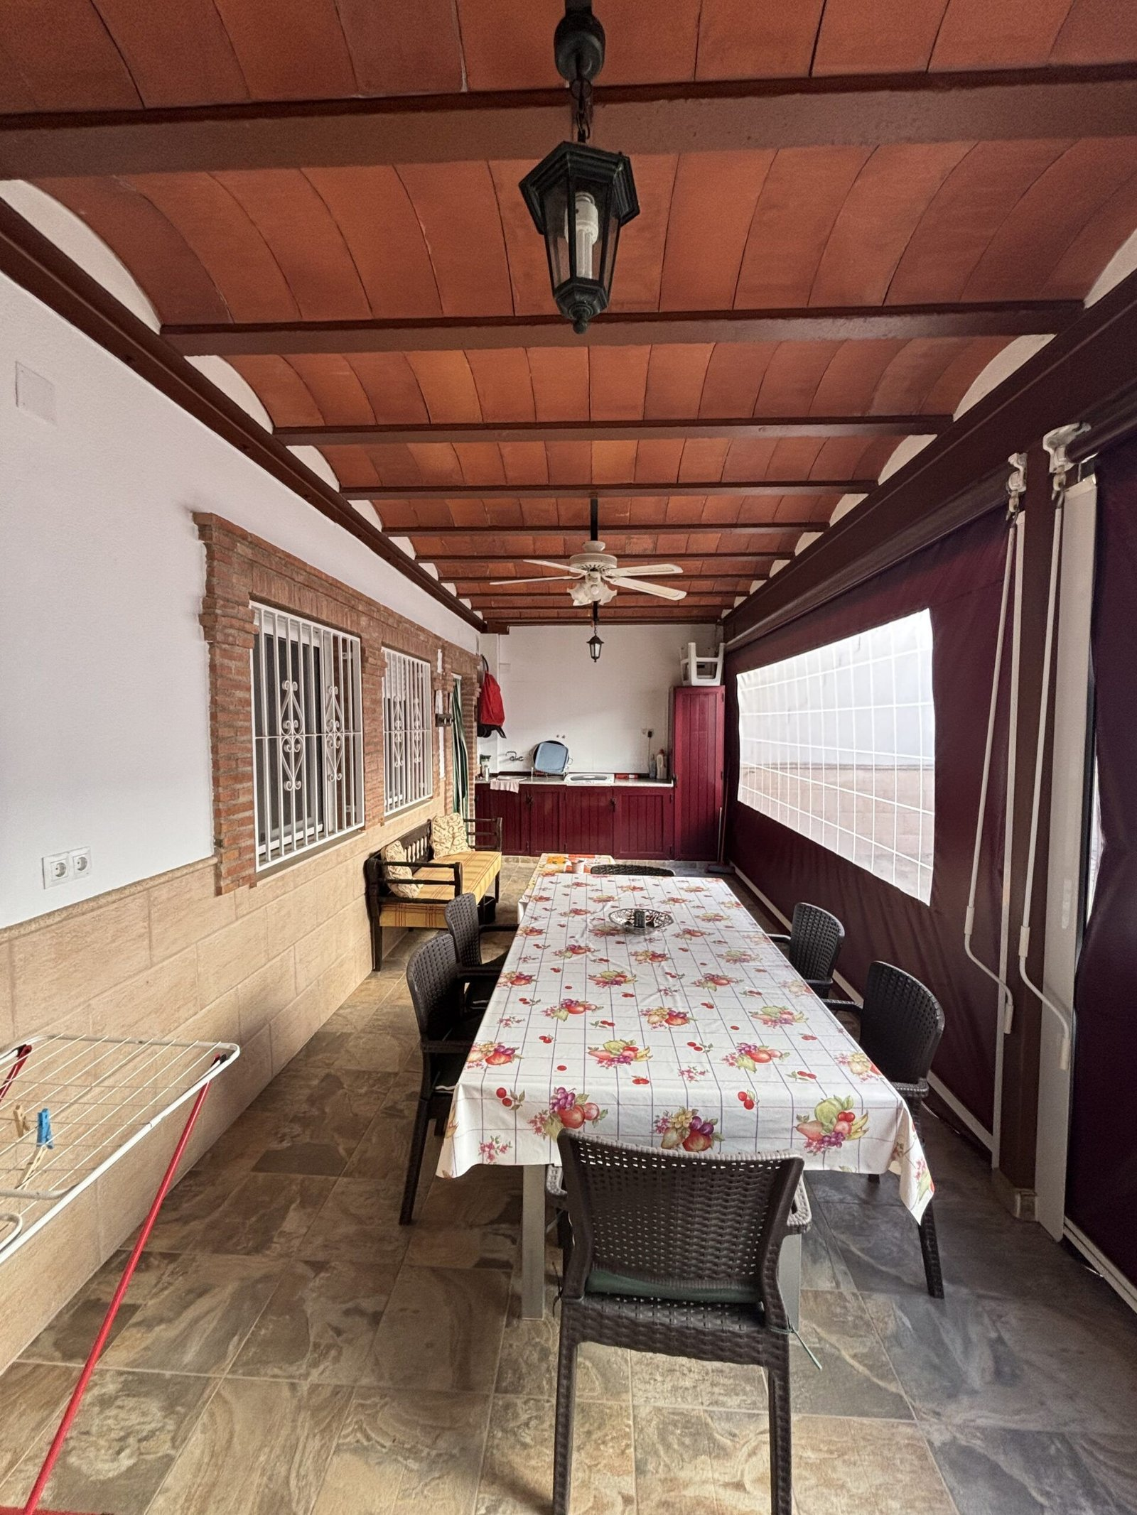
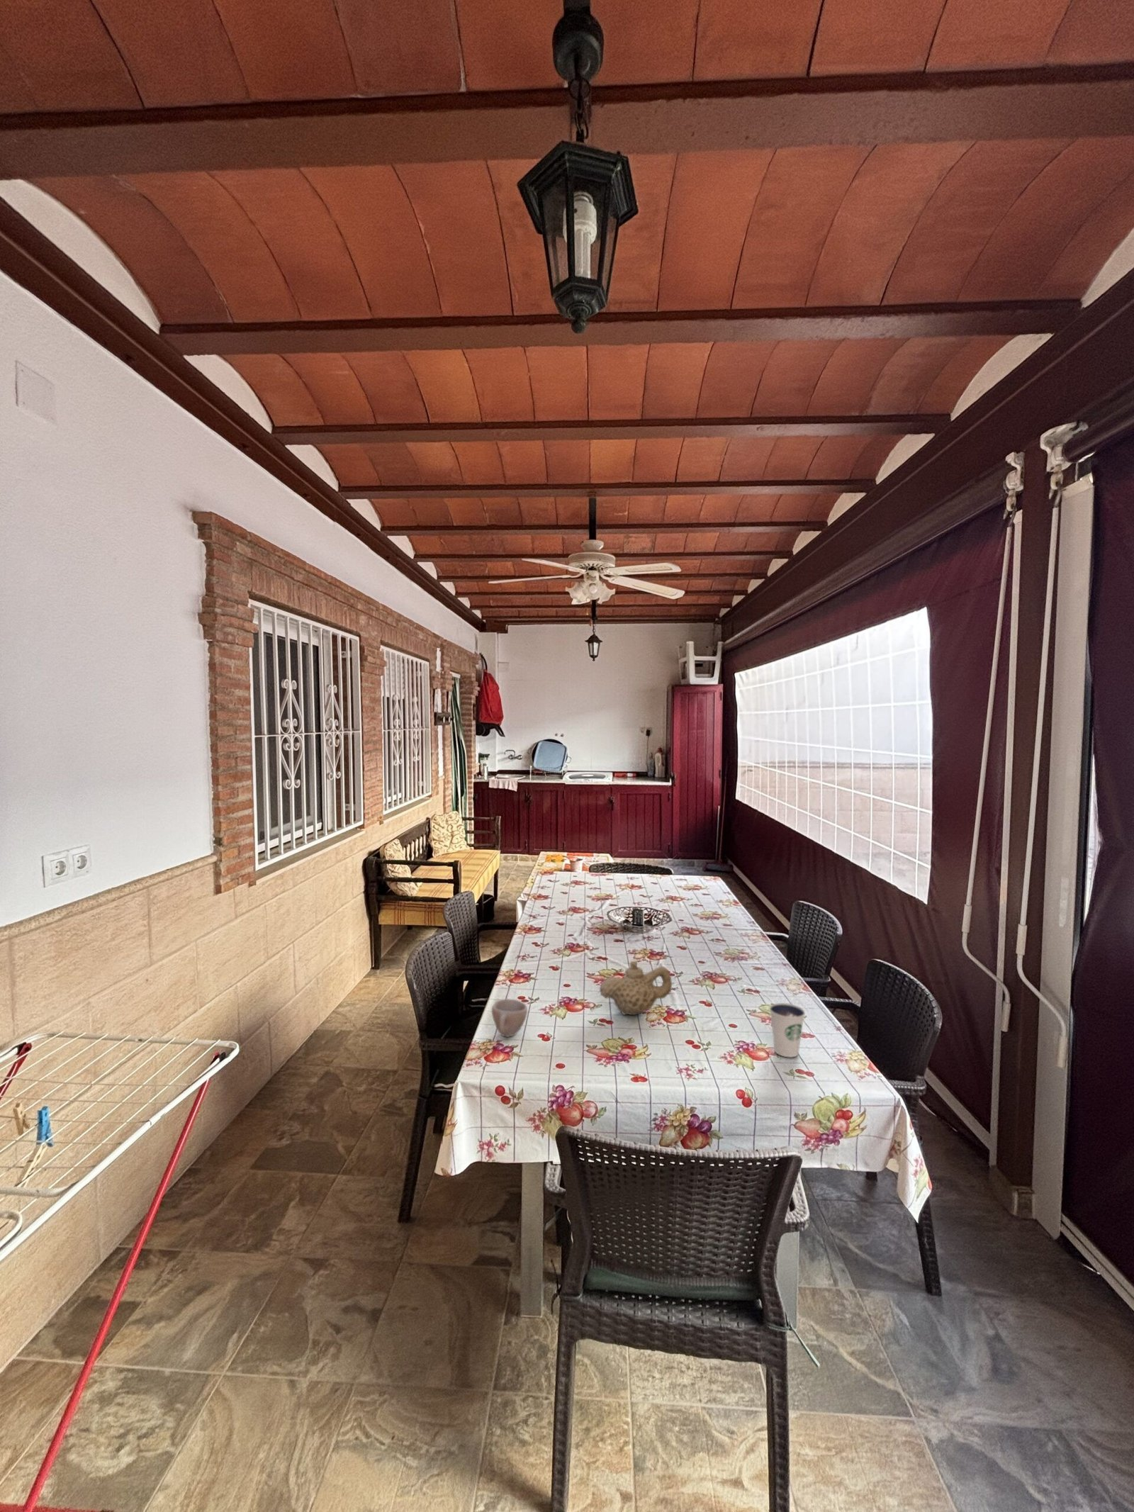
+ cup [491,998,528,1038]
+ teapot [599,960,673,1016]
+ dixie cup [770,1002,806,1058]
